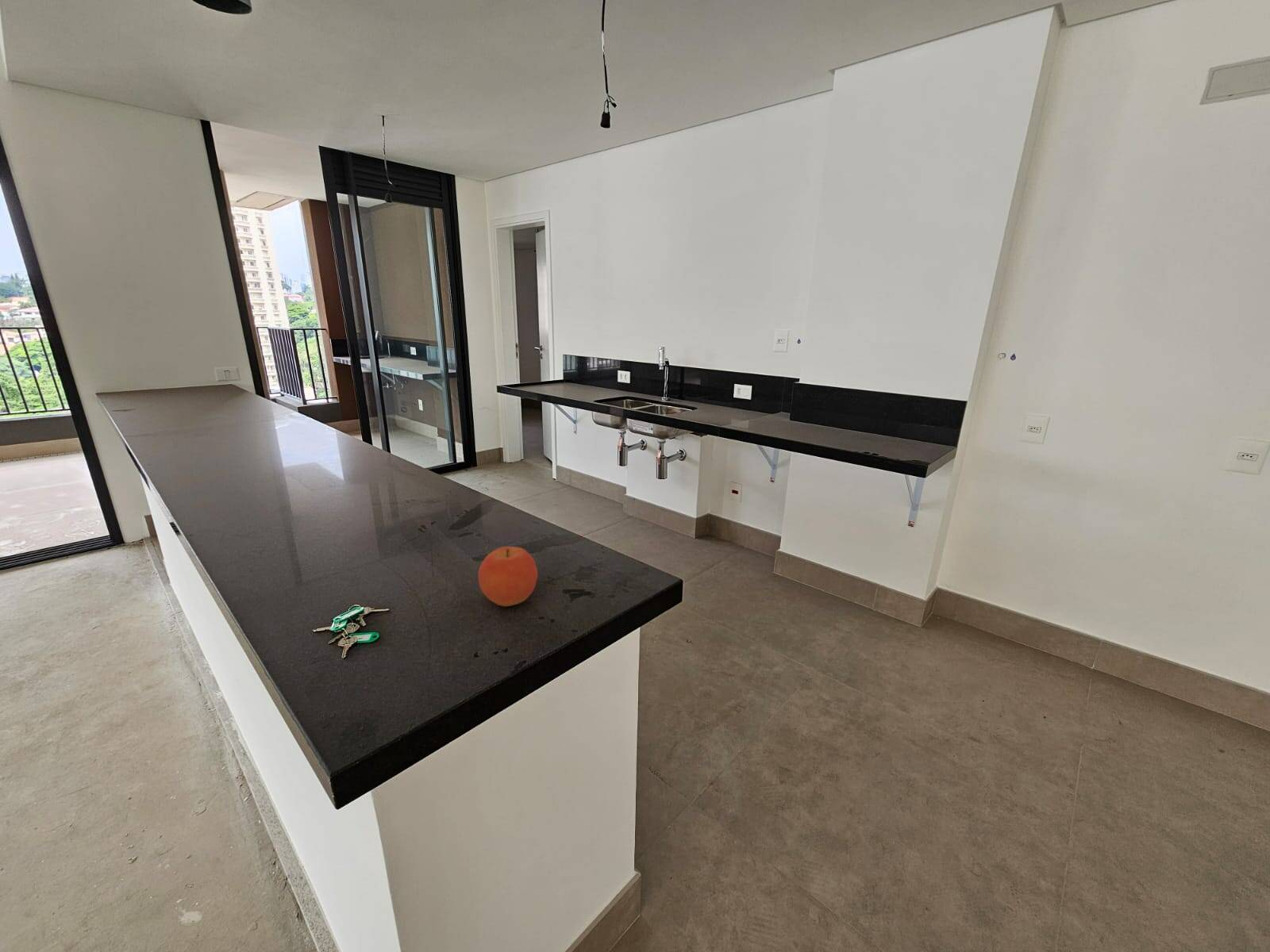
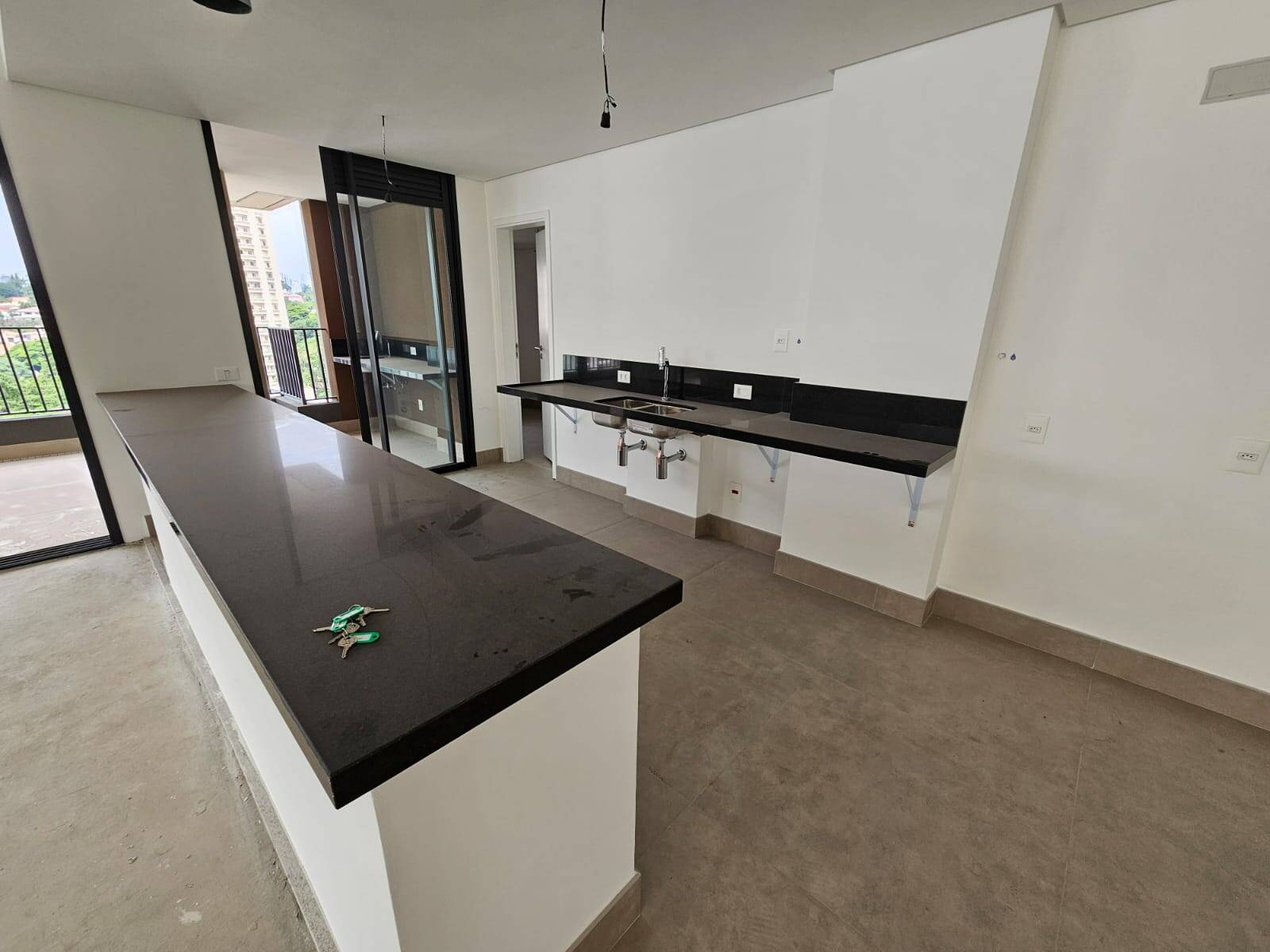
- fruit [477,546,539,607]
